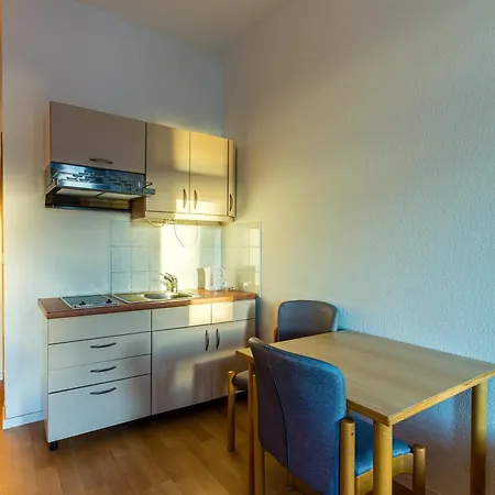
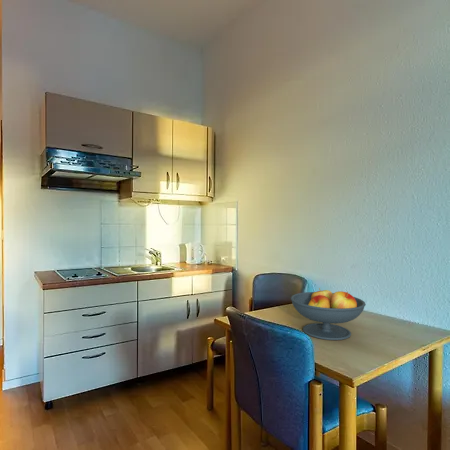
+ fruit bowl [290,287,367,341]
